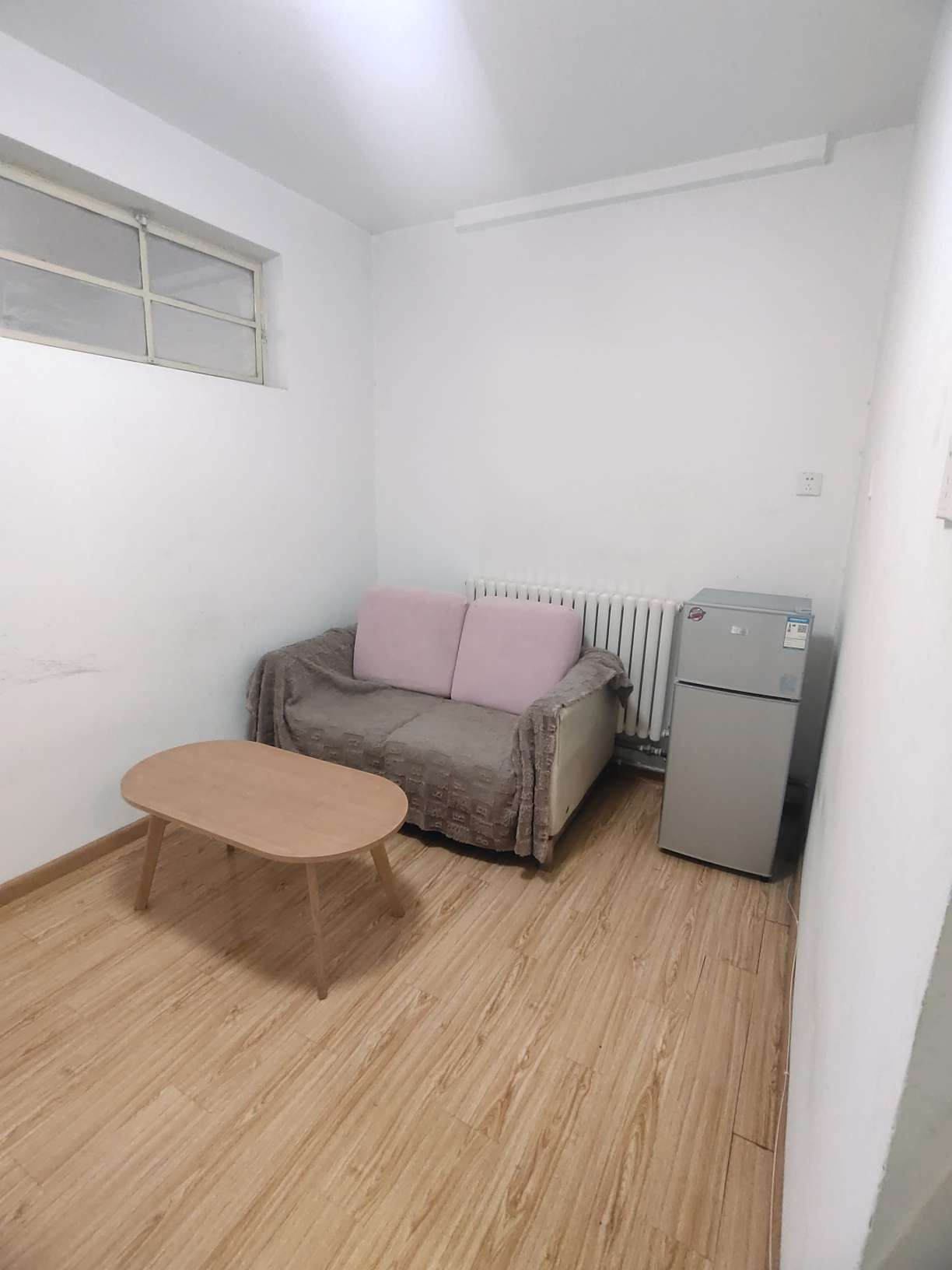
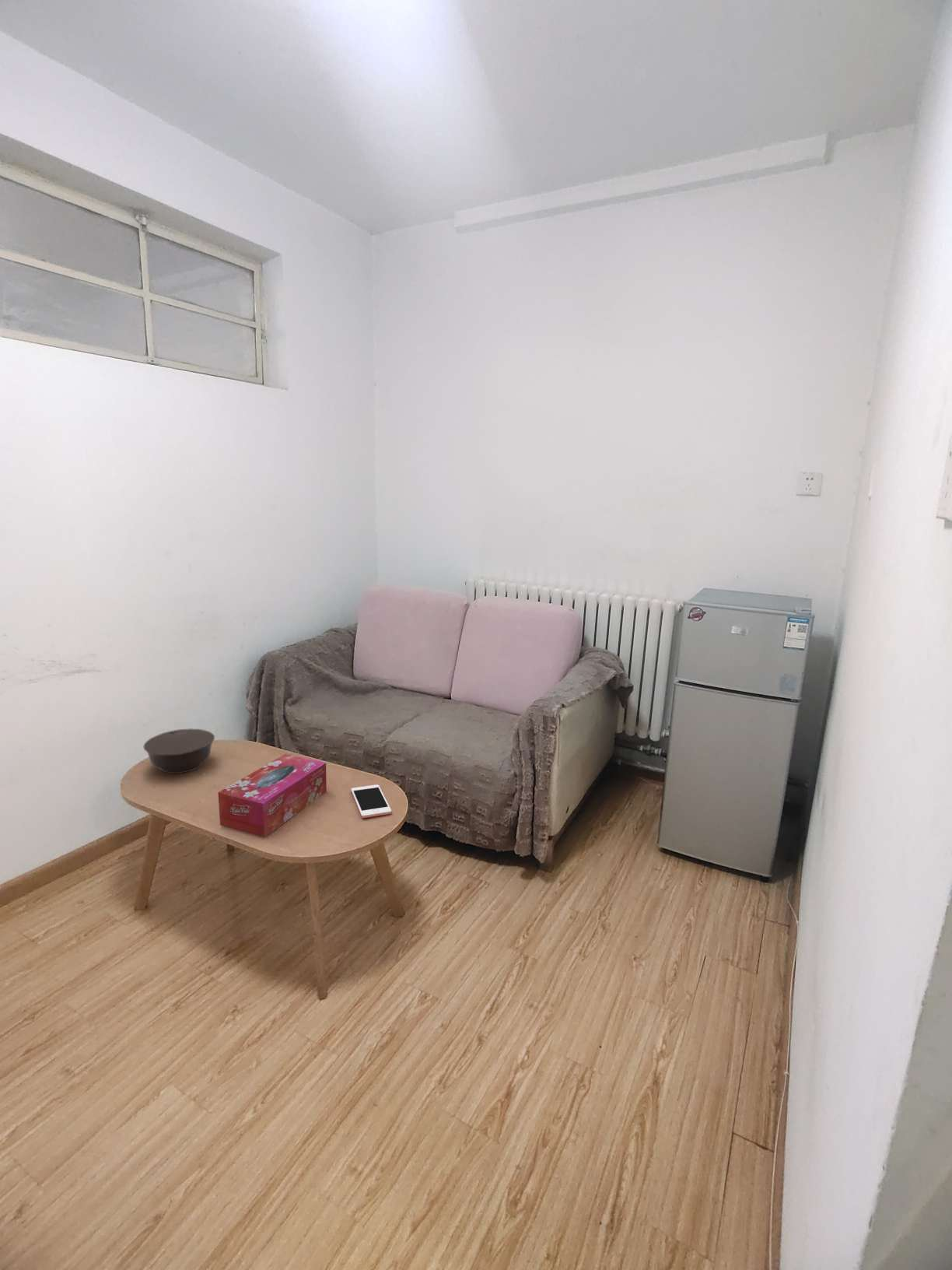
+ bowl [143,728,215,774]
+ tissue box [217,753,327,838]
+ cell phone [350,784,392,819]
